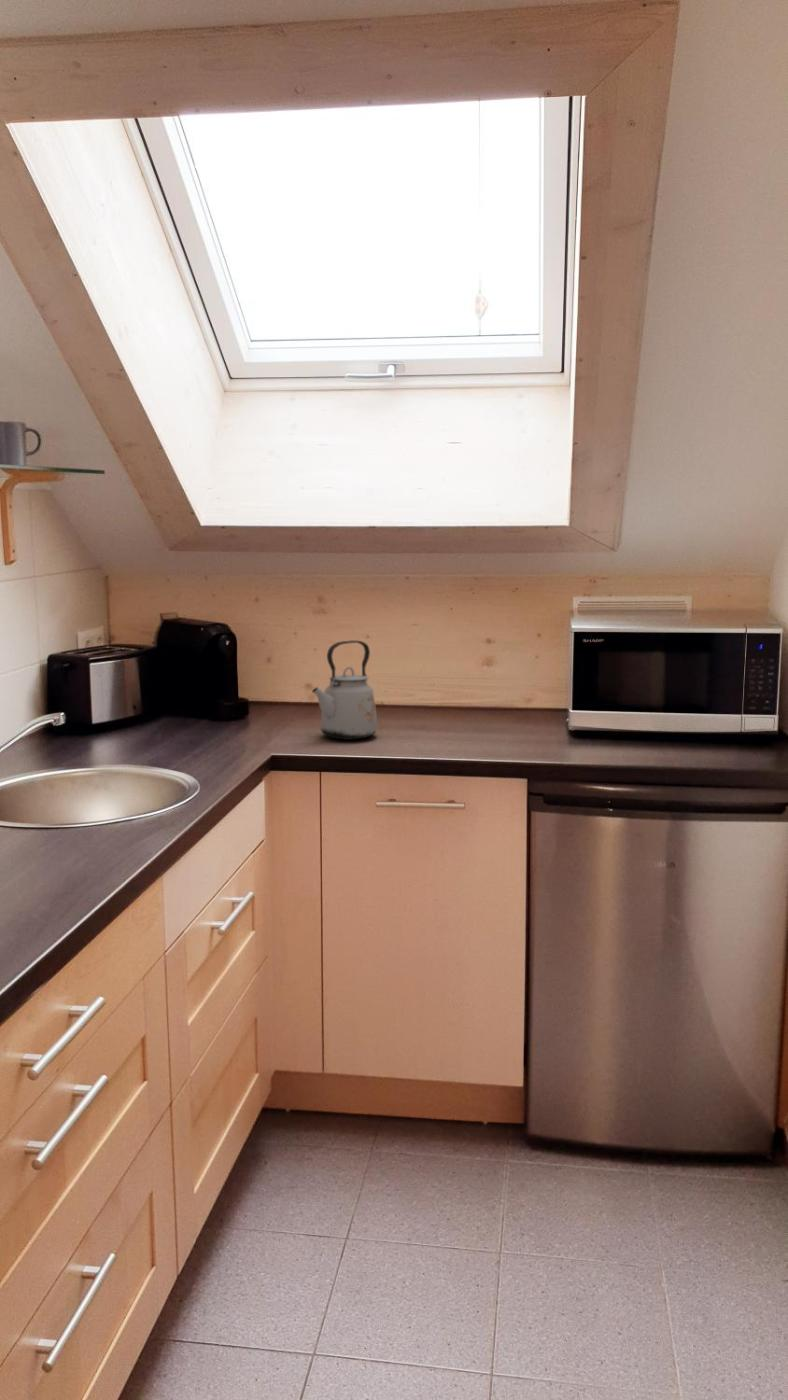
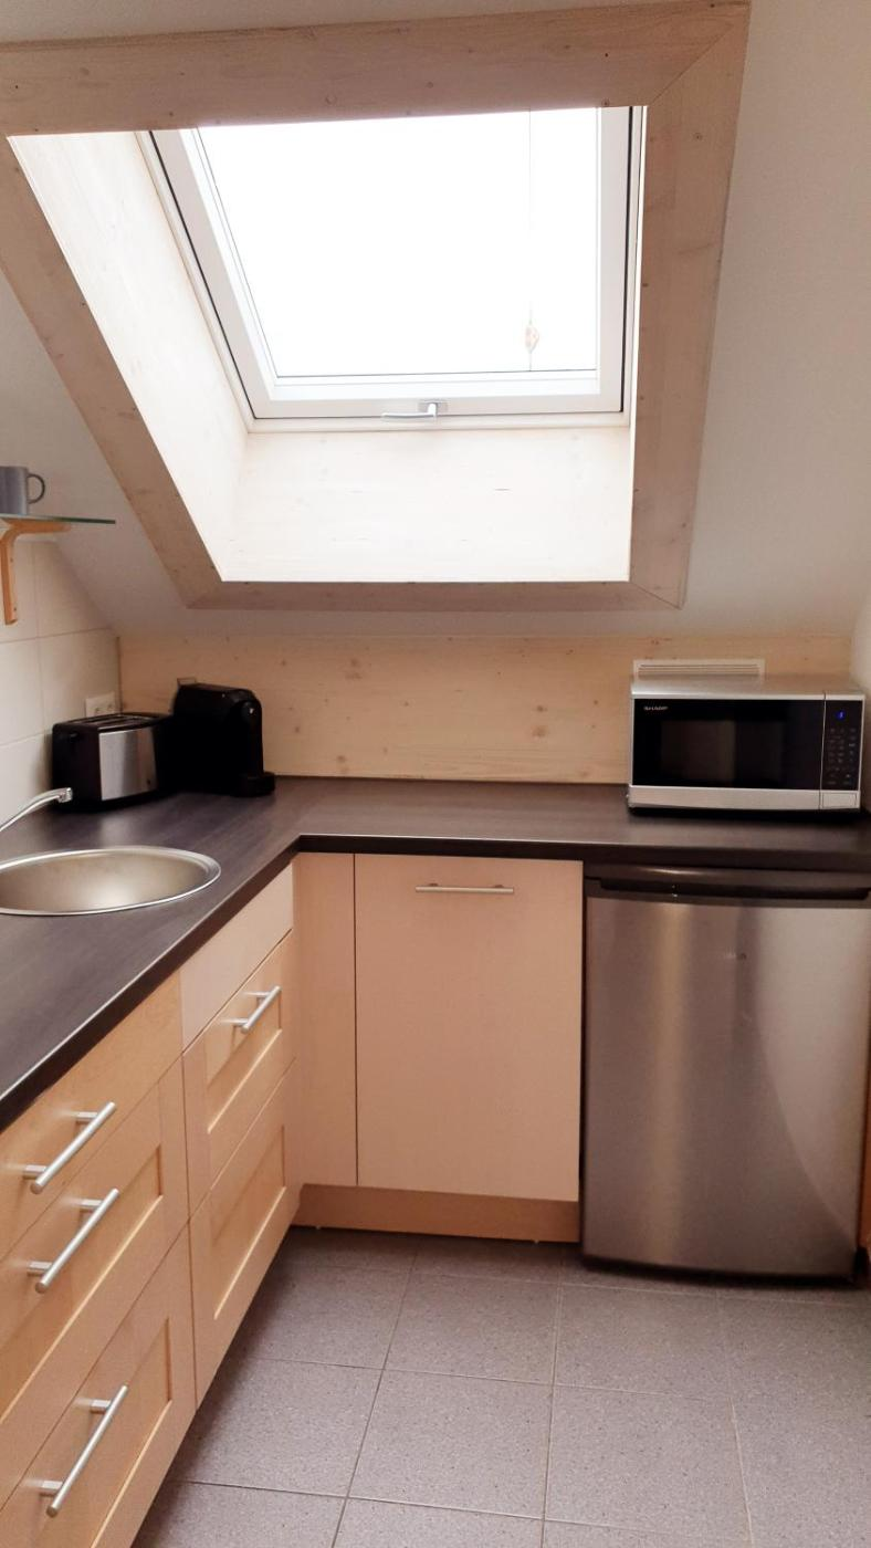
- kettle [311,640,378,741]
